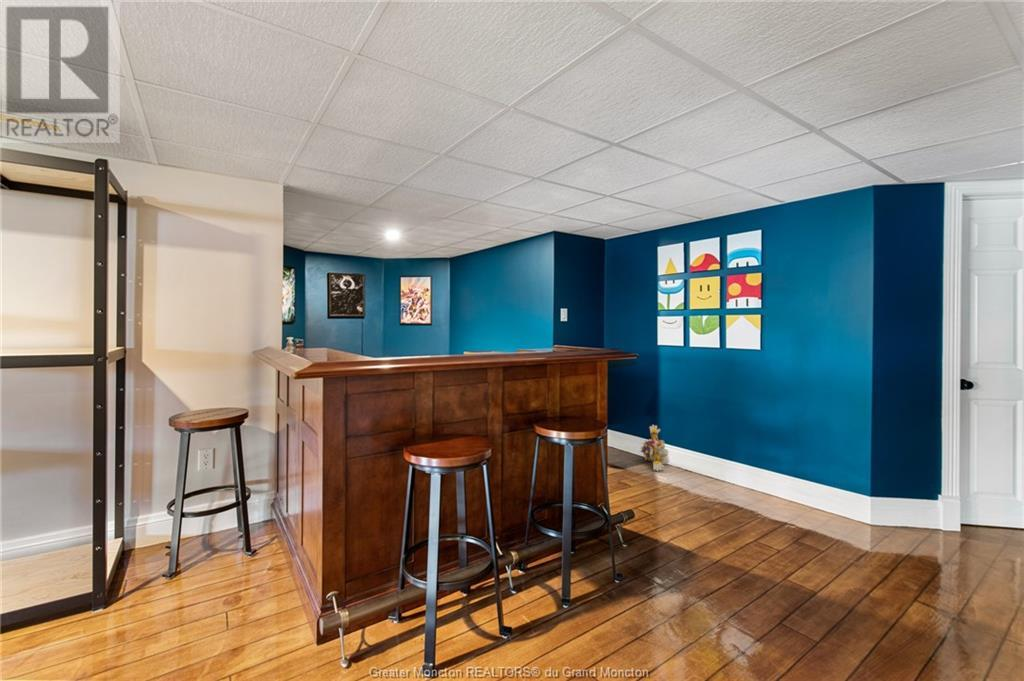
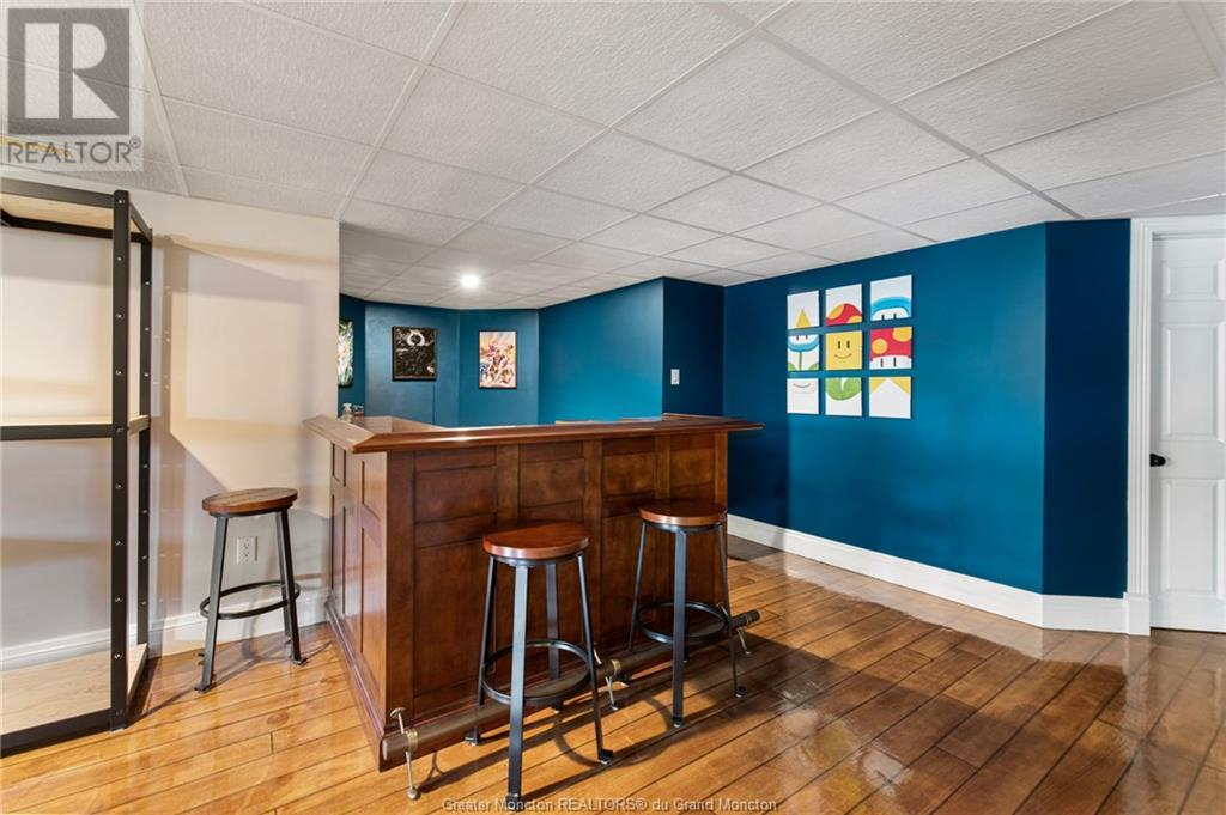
- plush toy [638,424,671,473]
